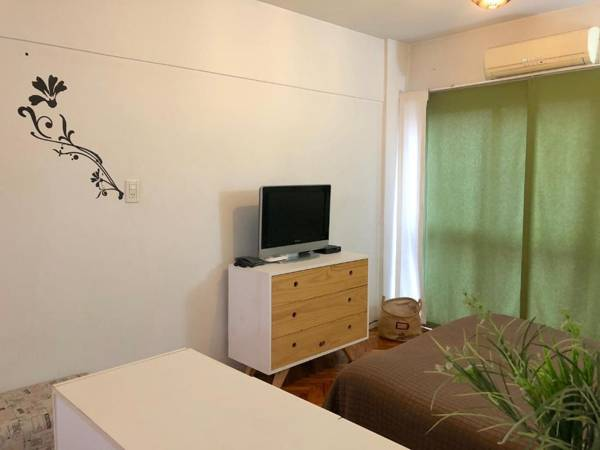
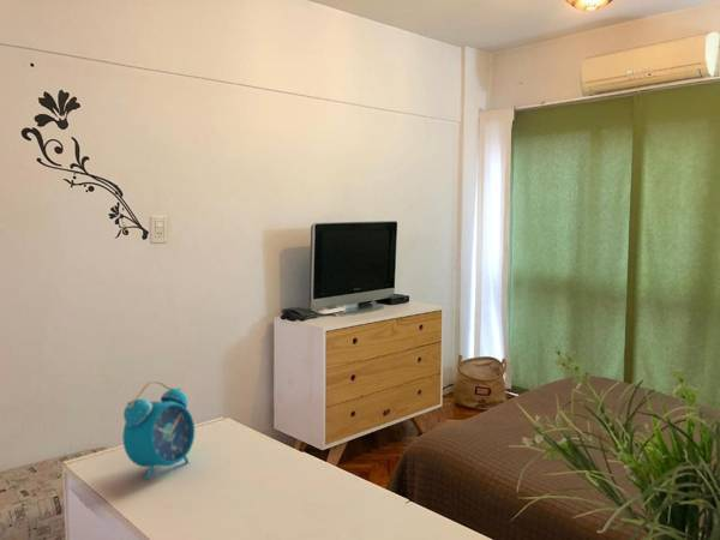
+ alarm clock [121,379,196,481]
